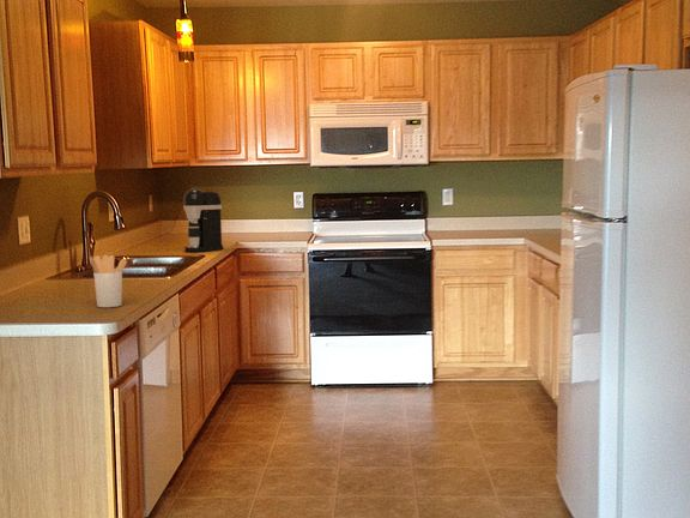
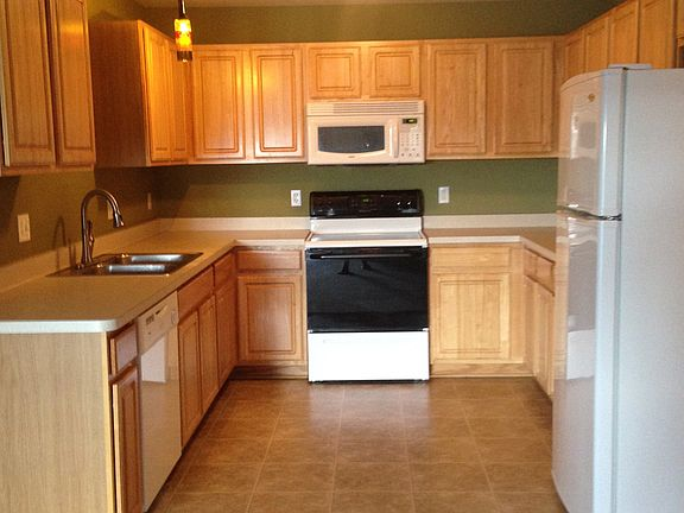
- utensil holder [89,254,128,308]
- coffee maker [182,188,225,253]
